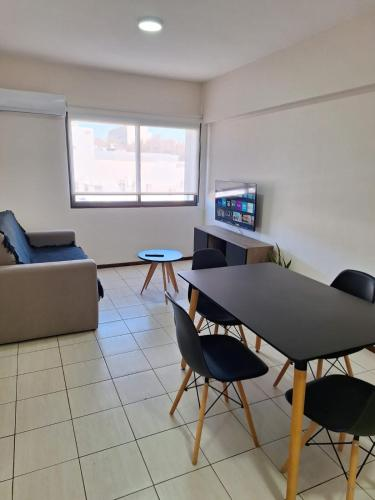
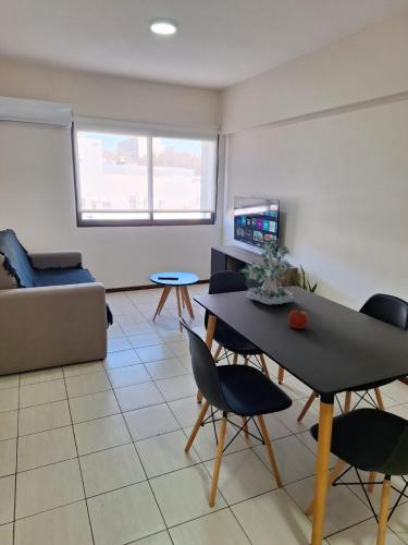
+ plant [237,237,295,306]
+ apple [287,308,310,330]
